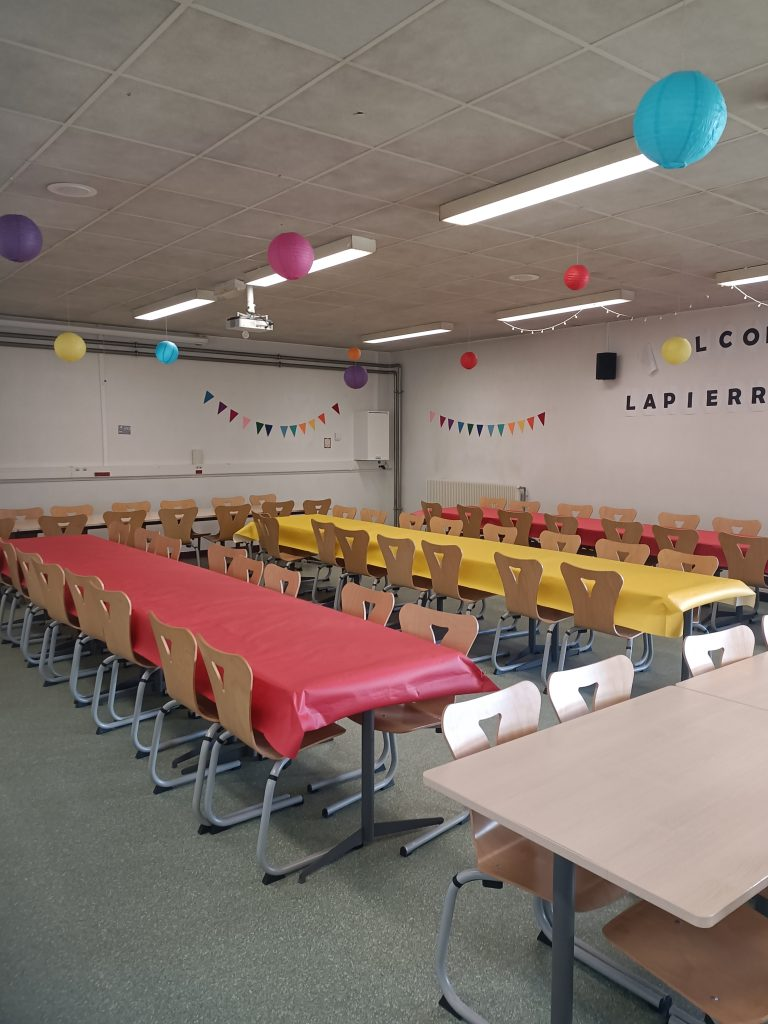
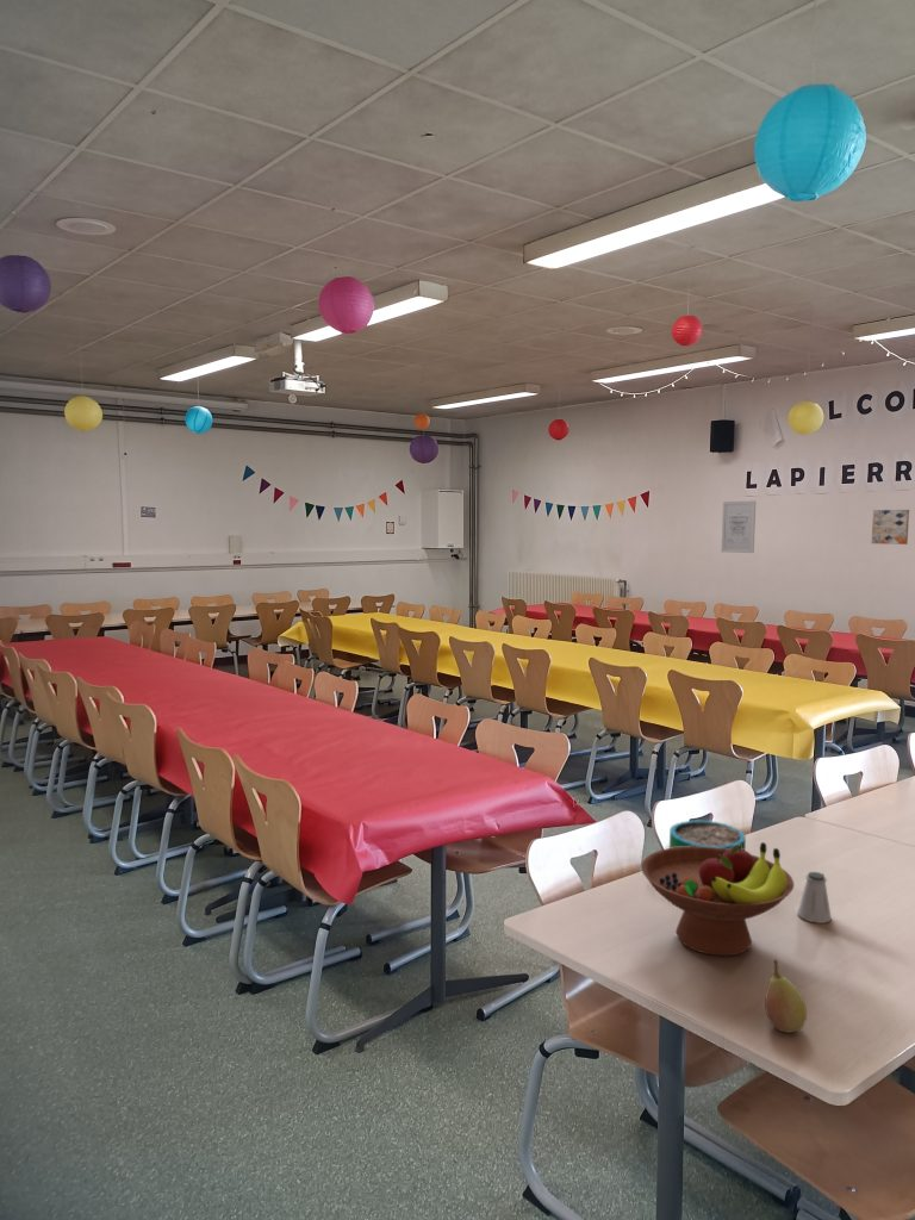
+ wall art [871,509,910,546]
+ saltshaker [797,871,833,925]
+ decorative bowl [668,820,747,851]
+ wall art [721,499,757,554]
+ fruit [764,959,808,1034]
+ fruit bowl [640,841,795,958]
